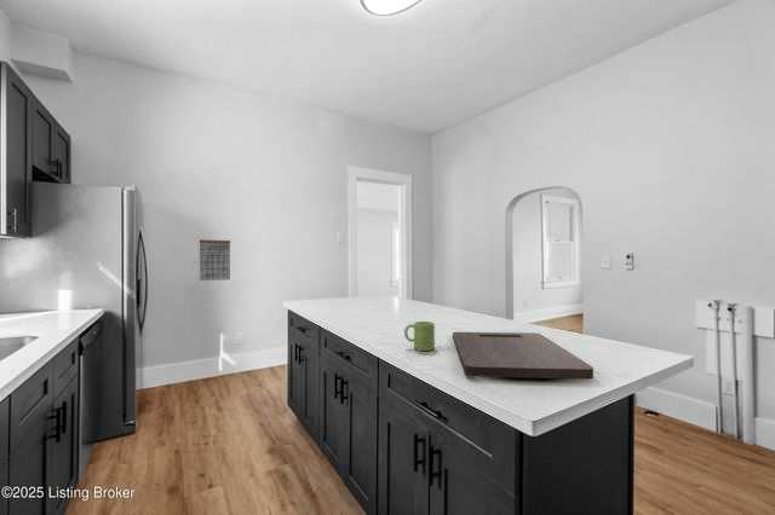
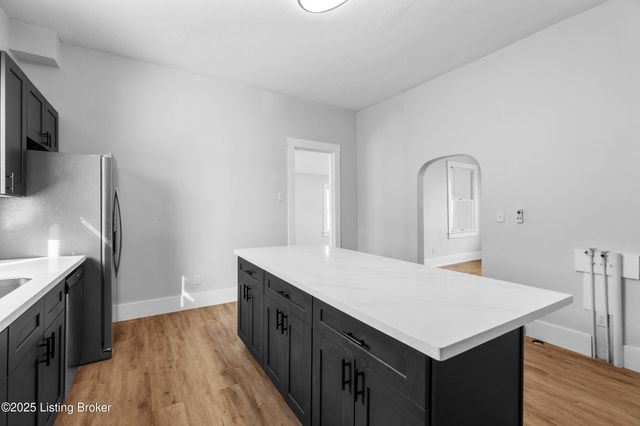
- cutting board [452,331,595,381]
- calendar [199,230,231,282]
- mug [403,320,436,352]
